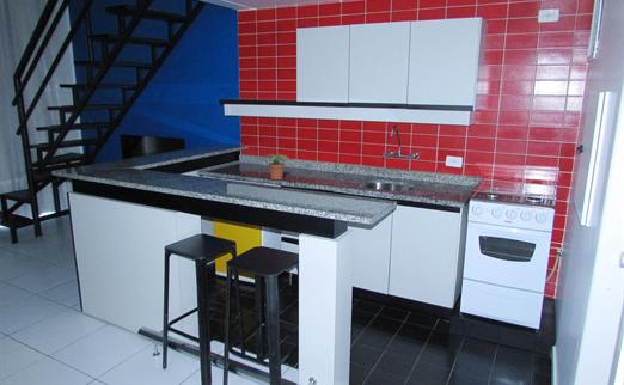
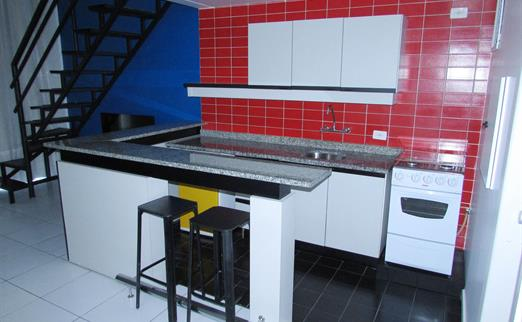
- potted plant [262,153,289,181]
